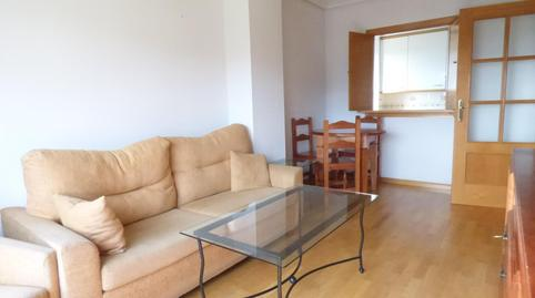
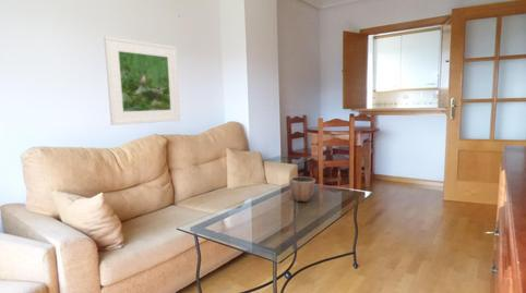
+ decorative bowl [289,175,316,204]
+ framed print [103,35,181,126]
